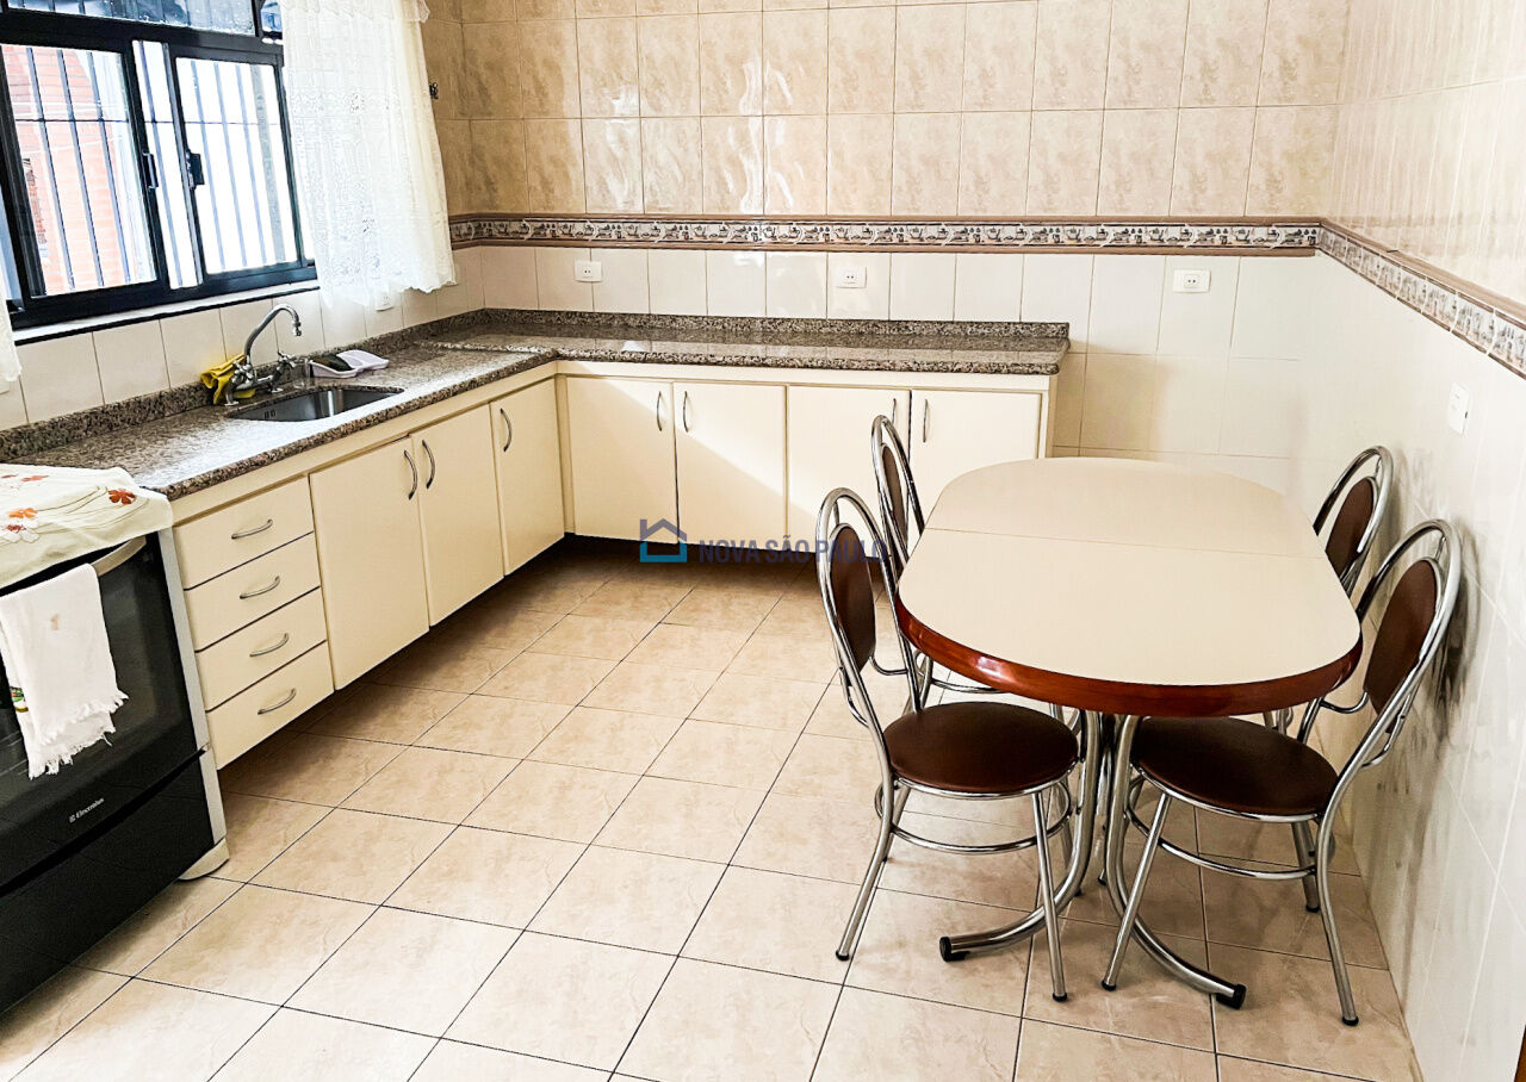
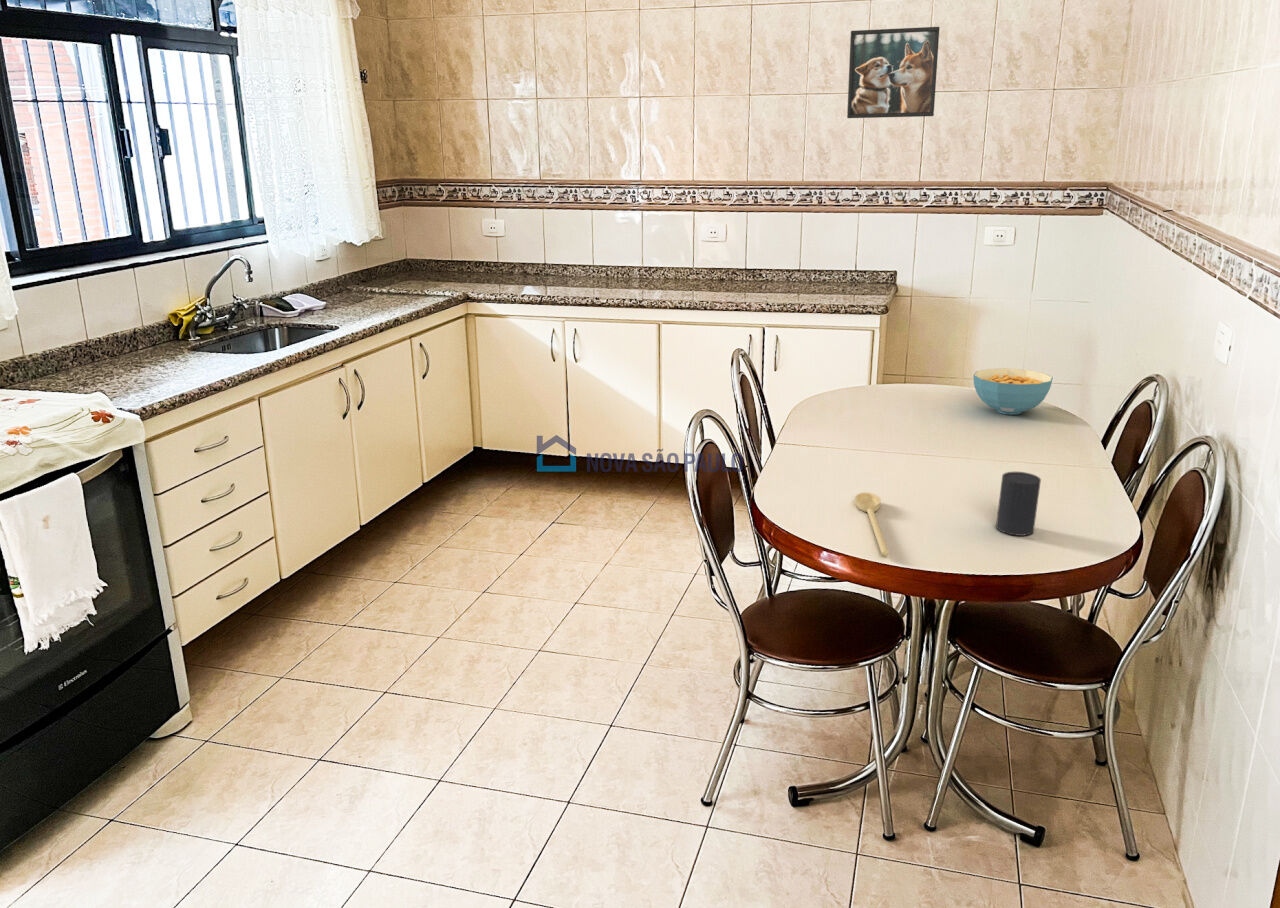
+ spoon [854,492,890,557]
+ cup [995,471,1042,537]
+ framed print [846,26,941,119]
+ cereal bowl [972,367,1054,416]
